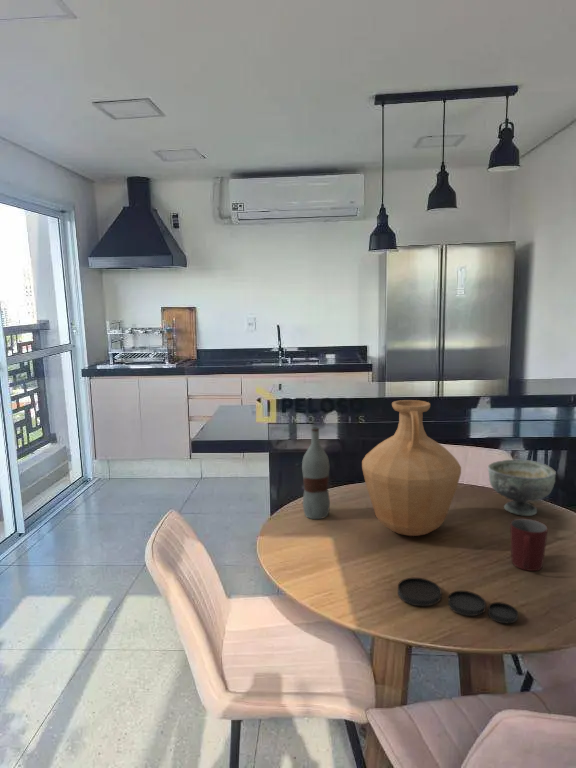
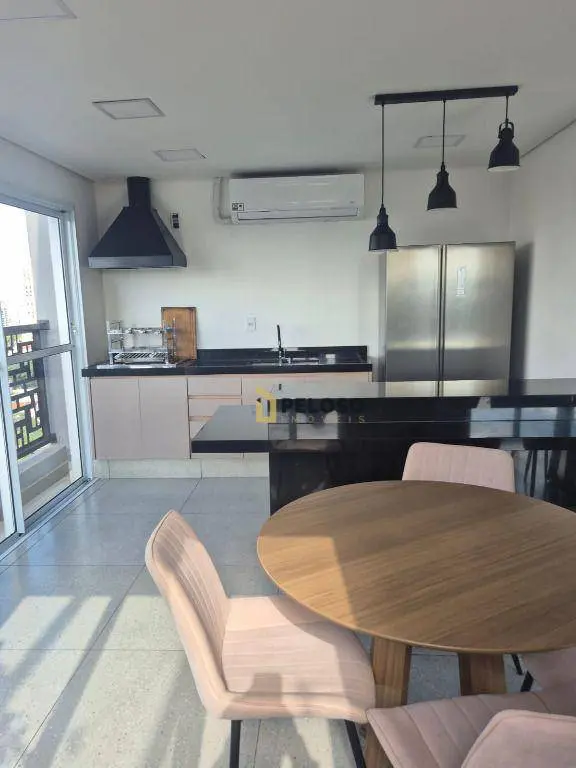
- mug [509,517,549,572]
- bottle [301,426,331,520]
- plate [397,577,519,624]
- bowl [487,459,557,517]
- vase [361,399,462,537]
